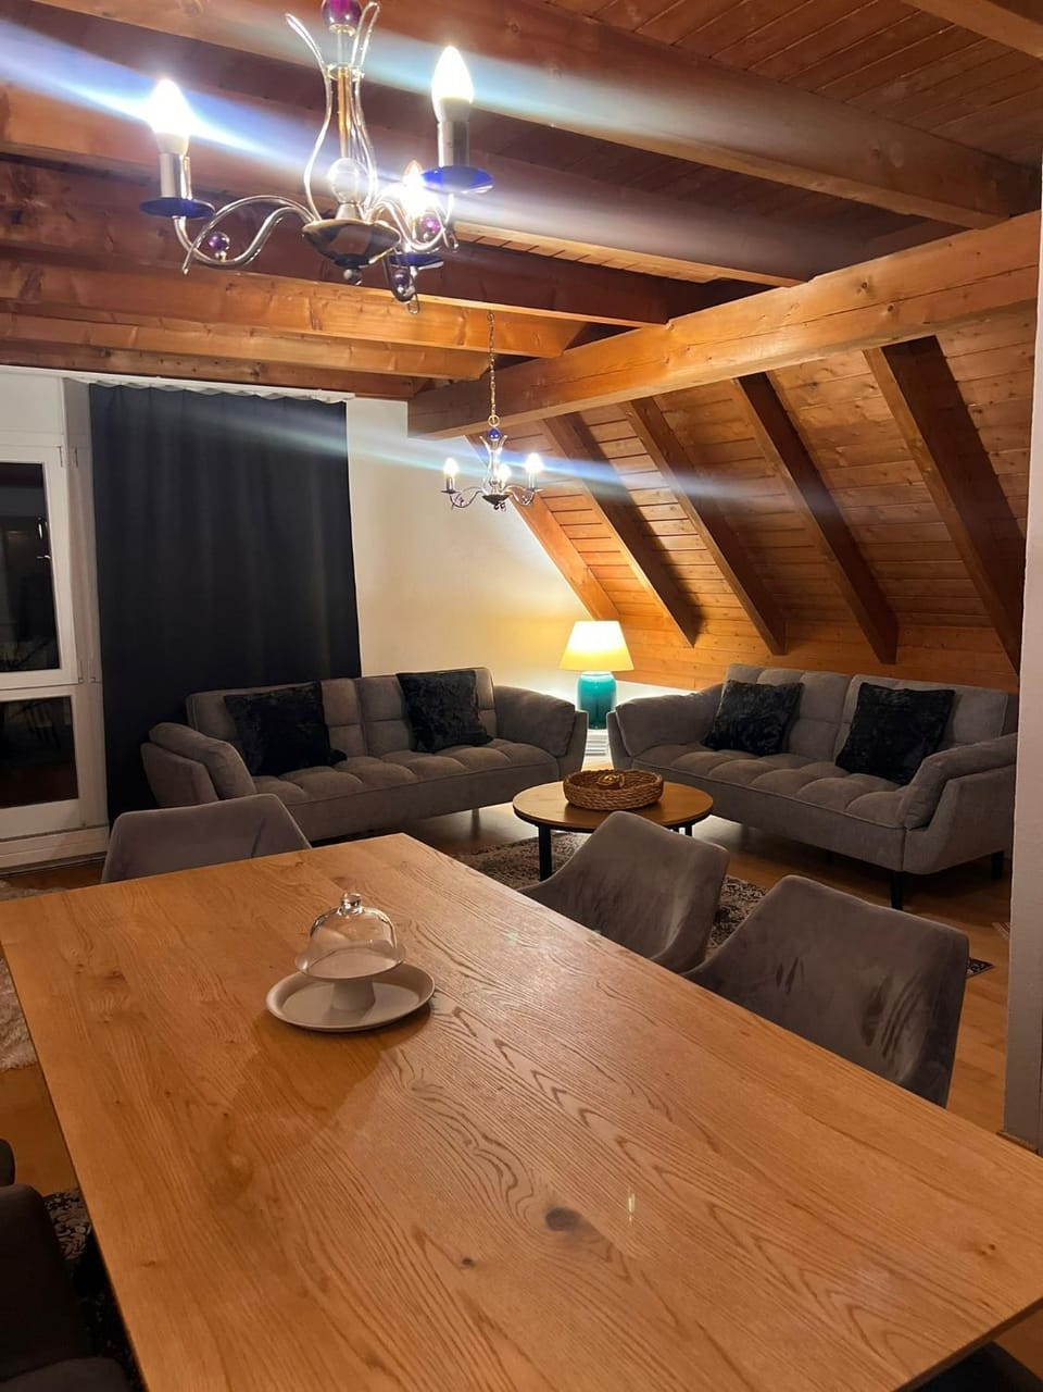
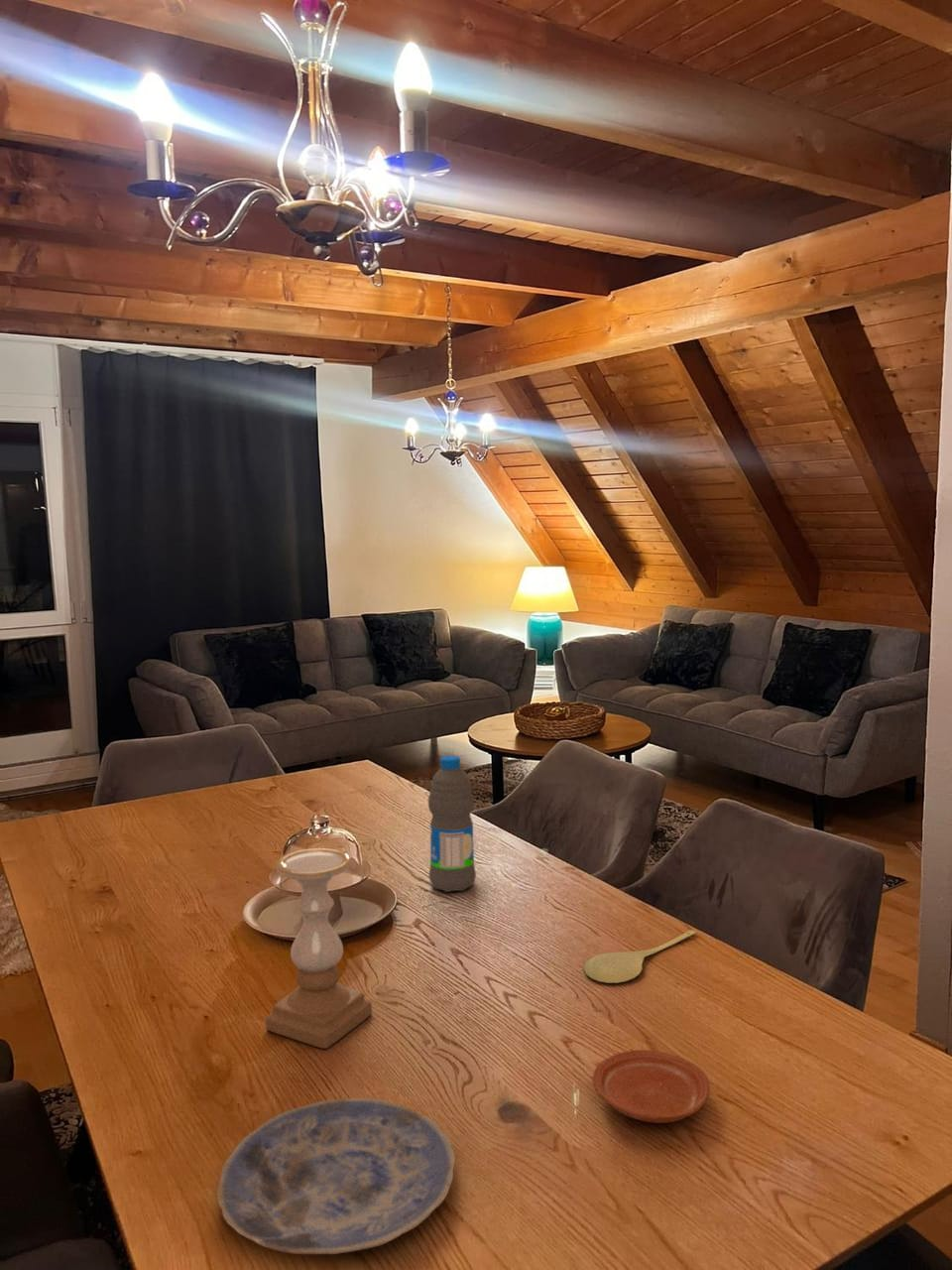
+ candle holder [265,847,373,1050]
+ spoon [583,930,697,984]
+ plate [592,1049,711,1124]
+ water bottle [427,755,477,893]
+ plate [216,1097,456,1255]
